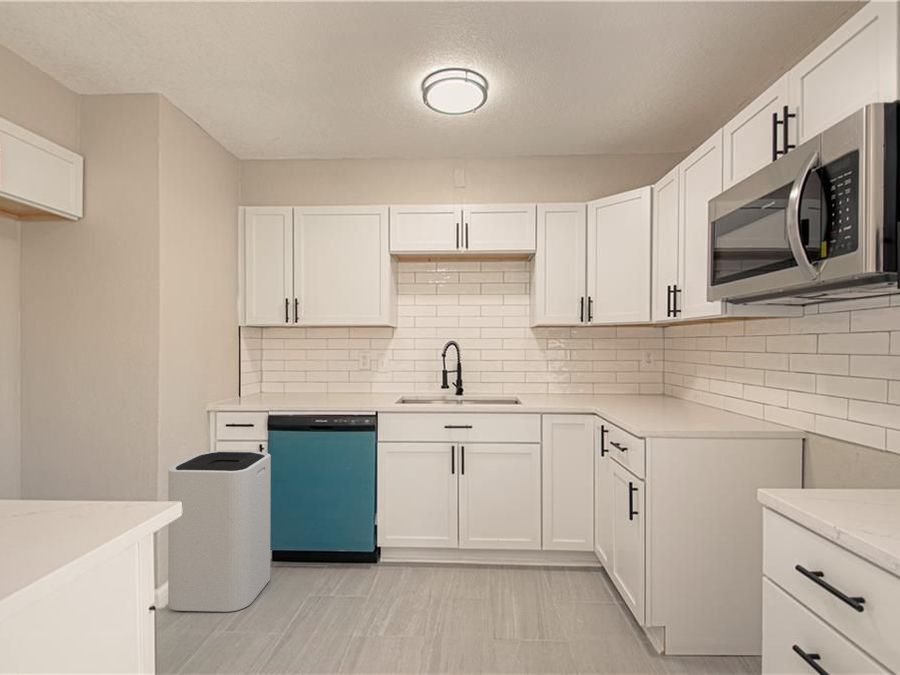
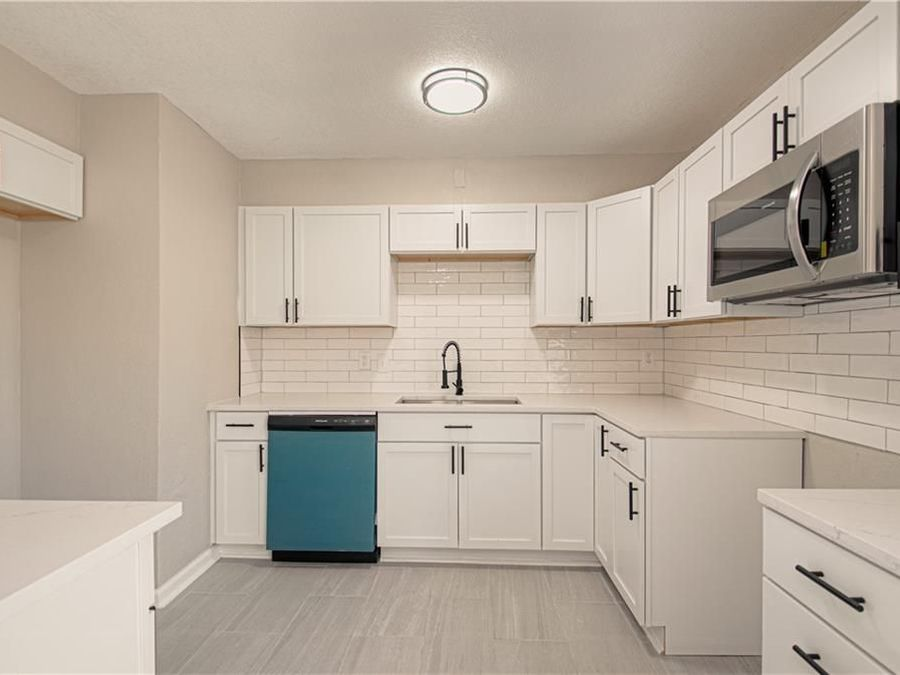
- trash can [167,450,272,613]
